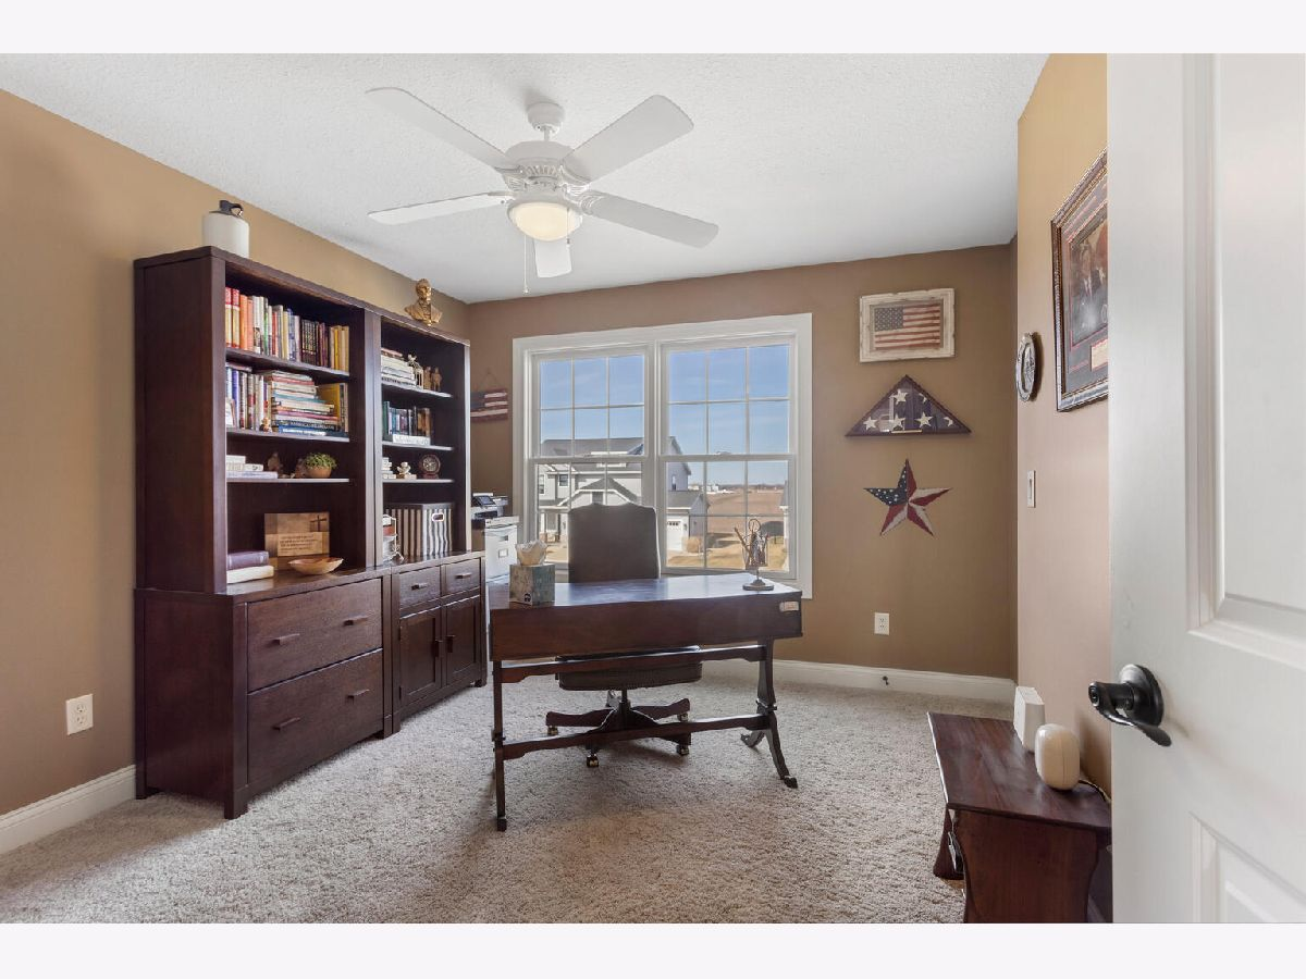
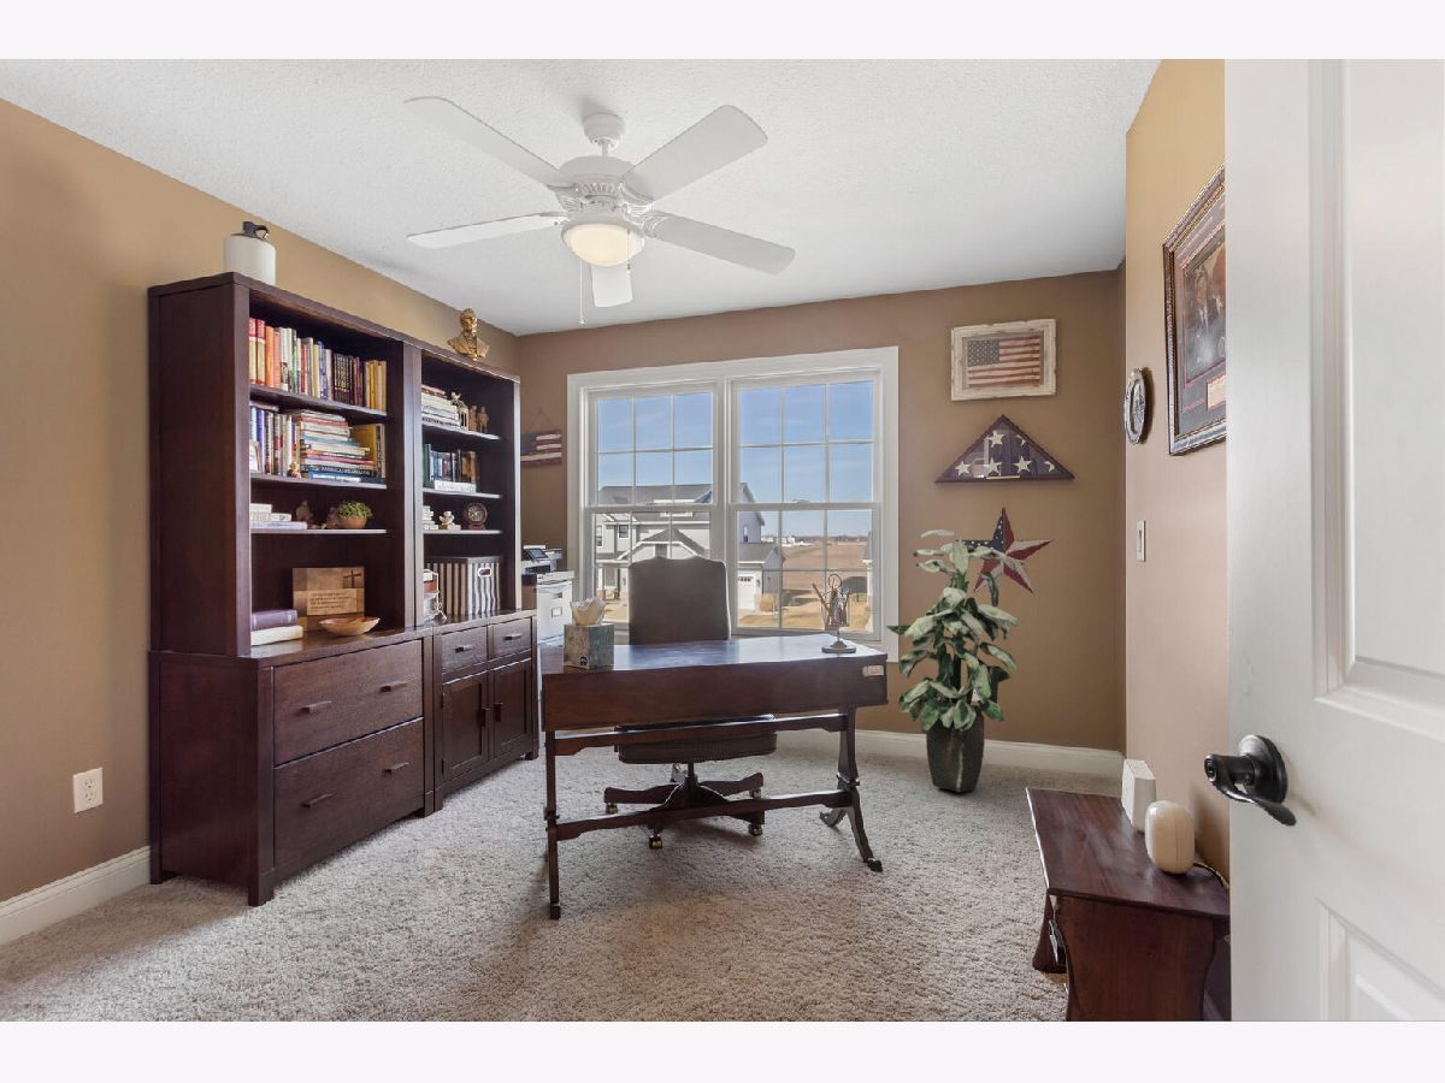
+ indoor plant [884,528,1020,793]
